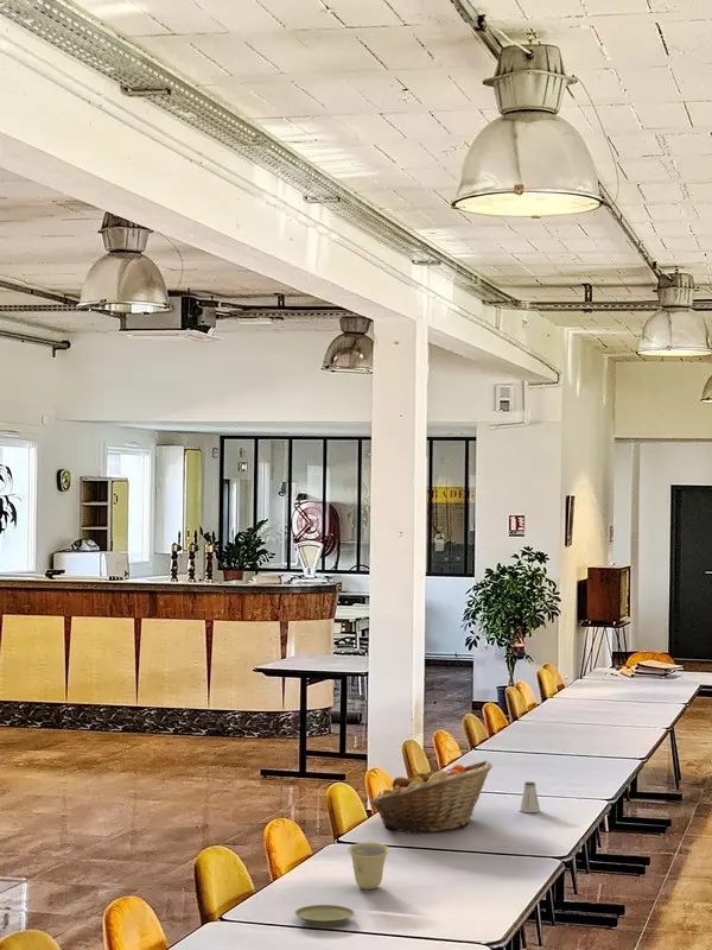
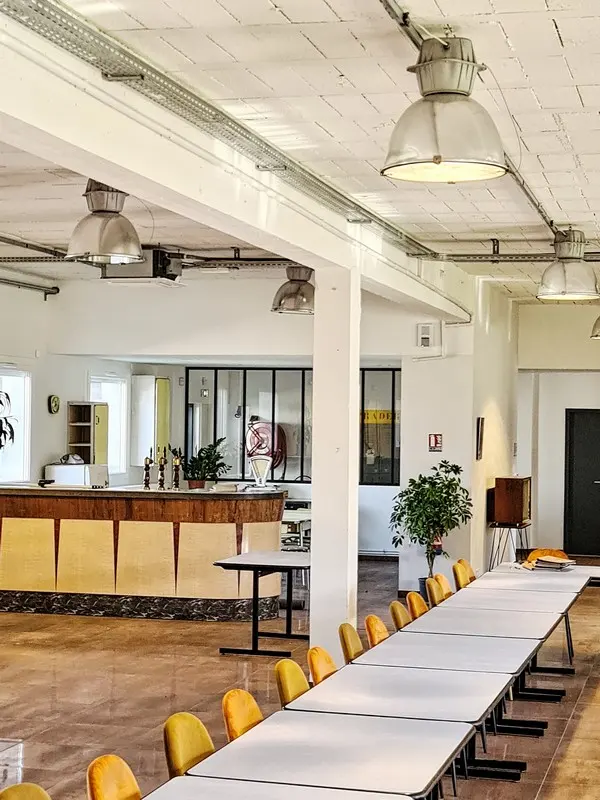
- cup [347,841,390,891]
- fruit basket [369,760,494,834]
- plate [293,904,356,926]
- saltshaker [519,780,541,813]
